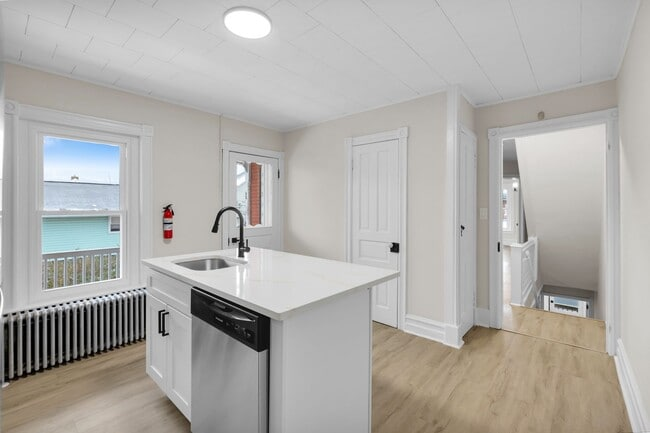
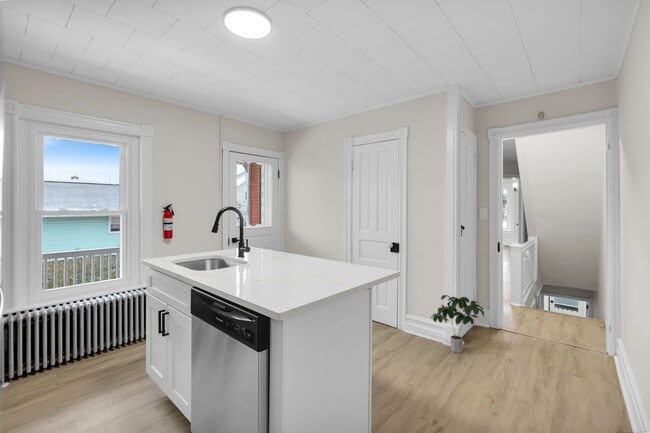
+ potted plant [430,294,485,354]
